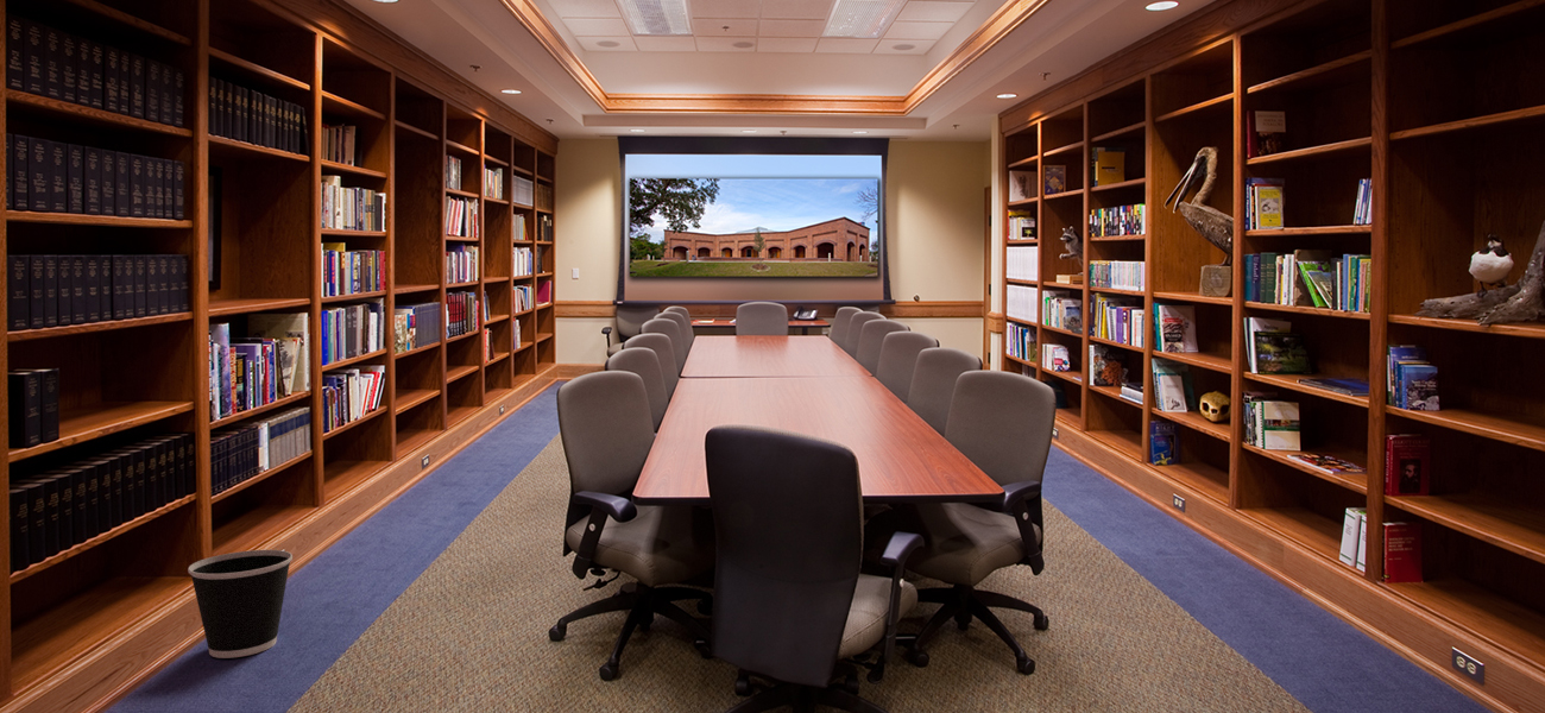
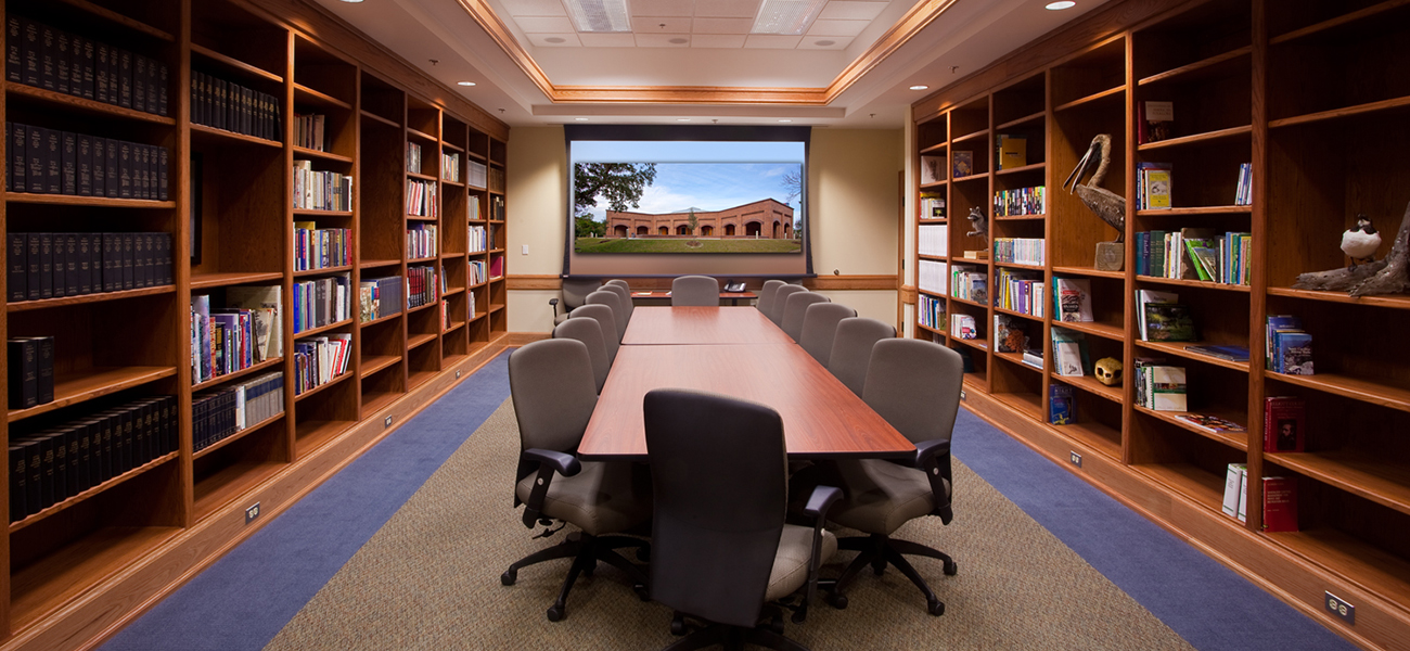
- wastebasket [187,549,294,660]
